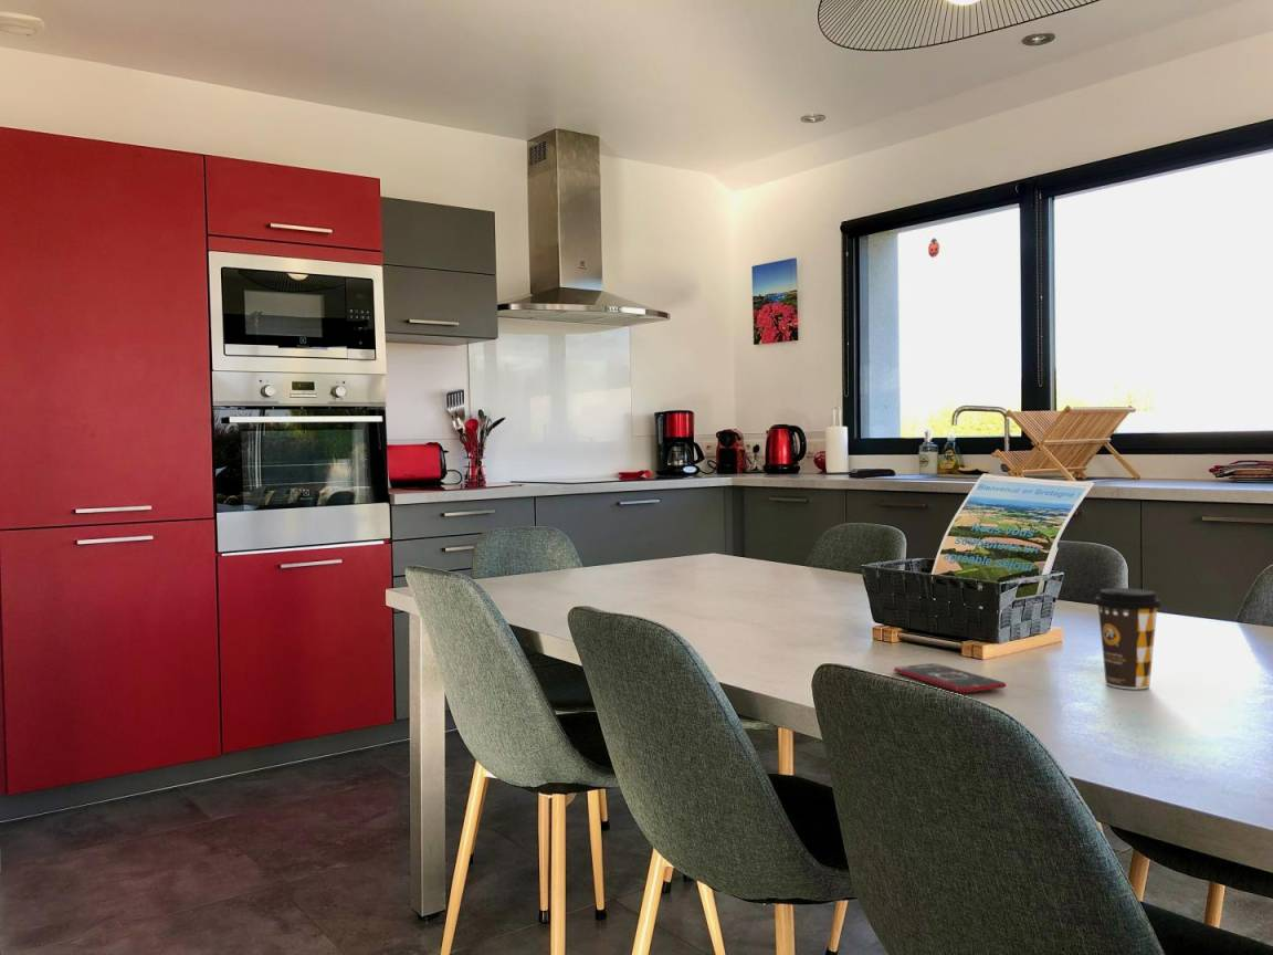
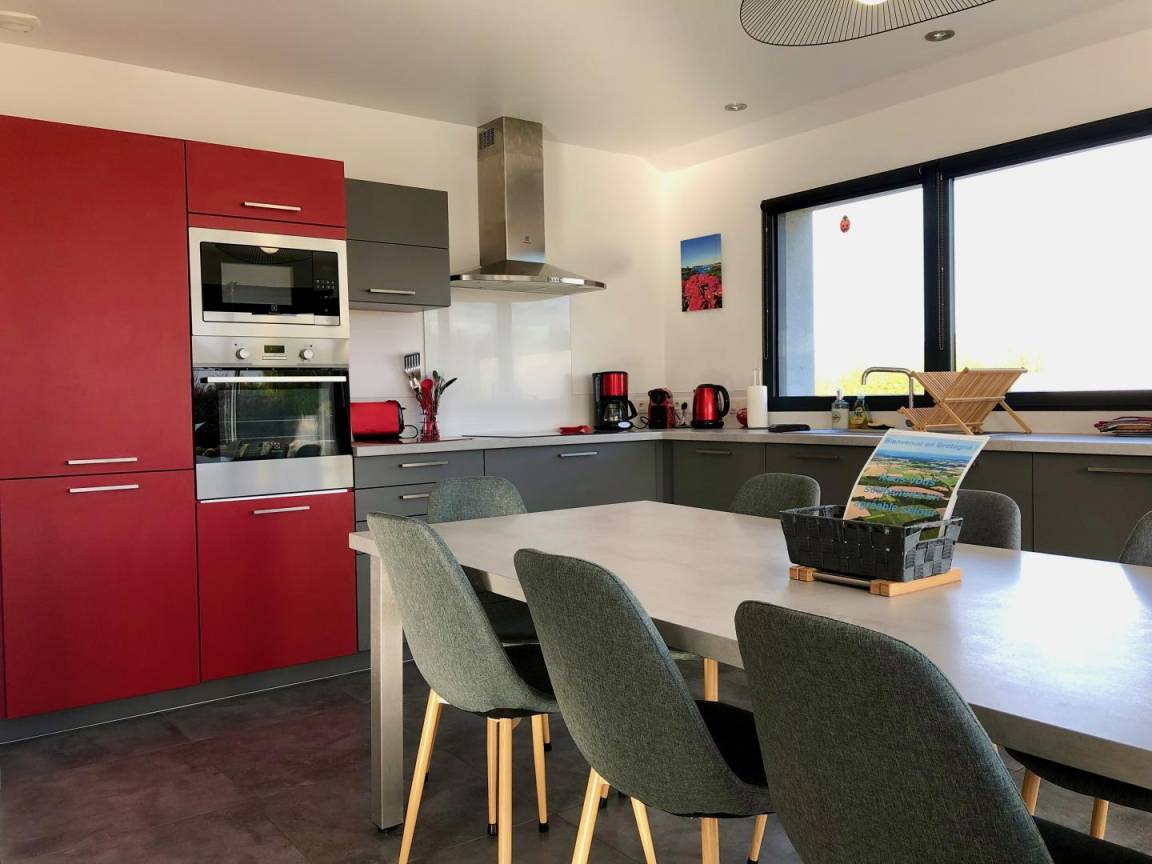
- coffee cup [1093,587,1162,690]
- smartphone [893,662,1007,694]
